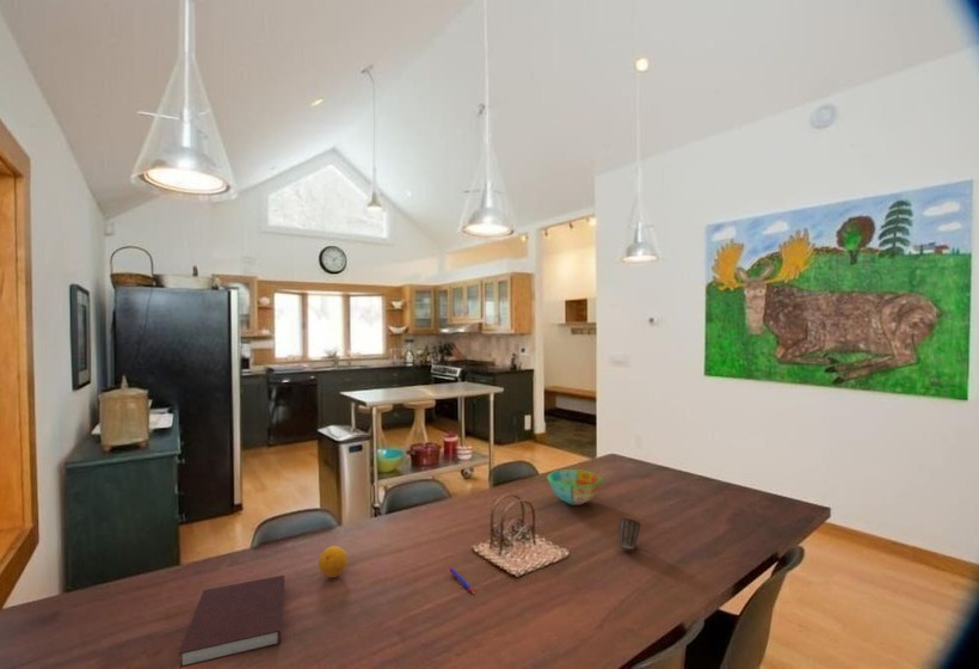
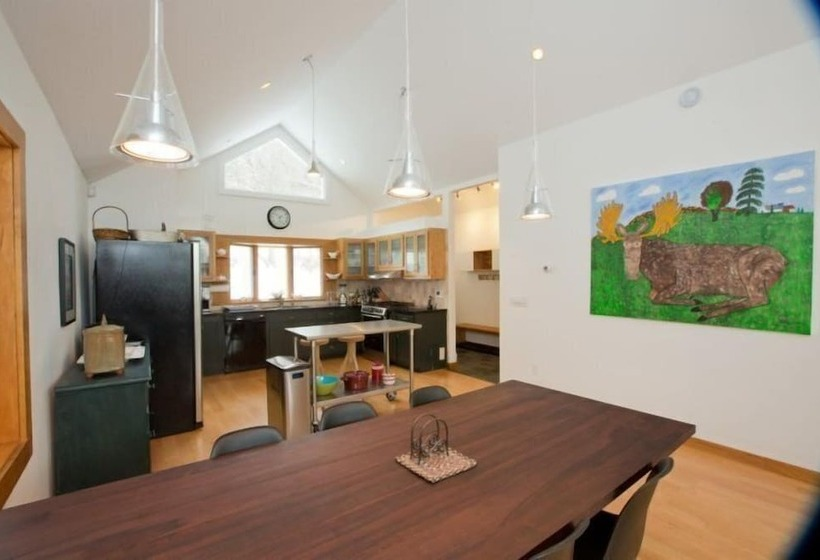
- bowl [546,468,604,507]
- notebook [178,575,287,669]
- mug [617,517,642,551]
- pen [448,566,475,594]
- fruit [318,545,349,579]
